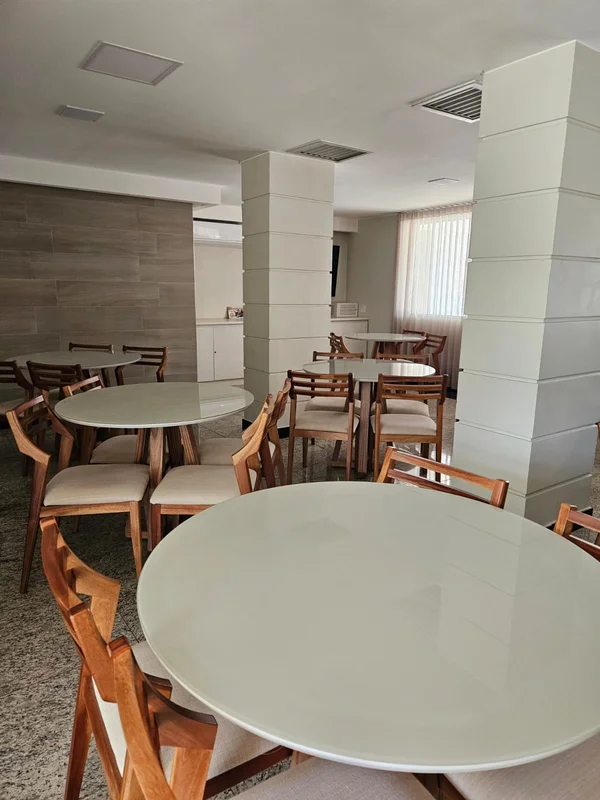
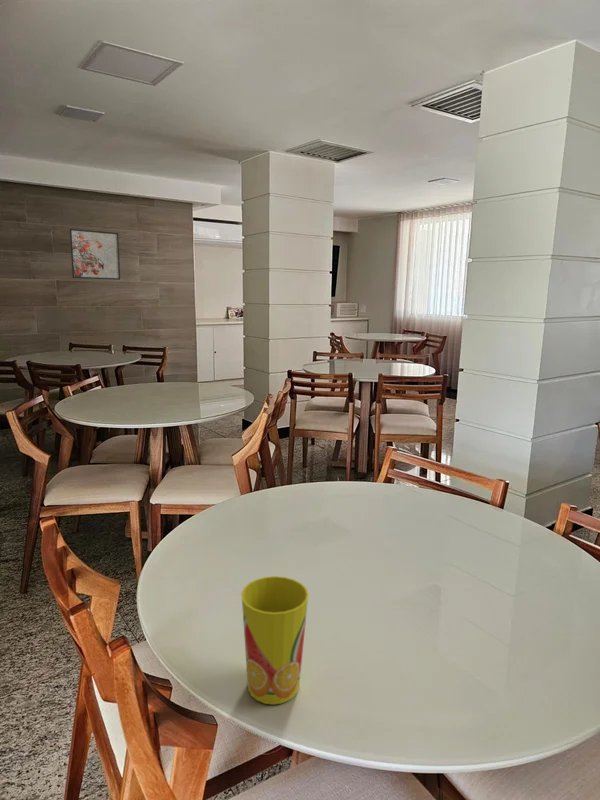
+ cup [240,575,310,706]
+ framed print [69,228,121,281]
